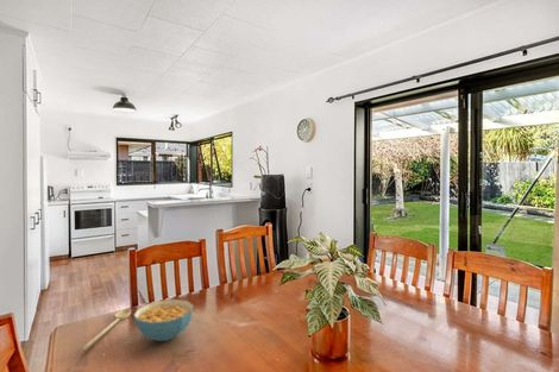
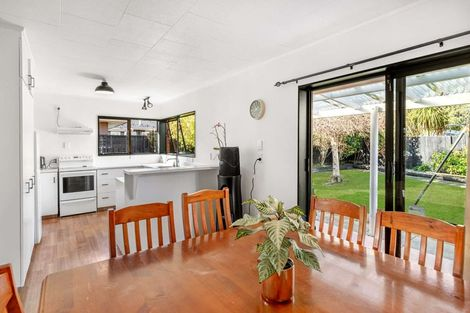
- cereal bowl [132,298,194,342]
- spoon [81,308,132,352]
